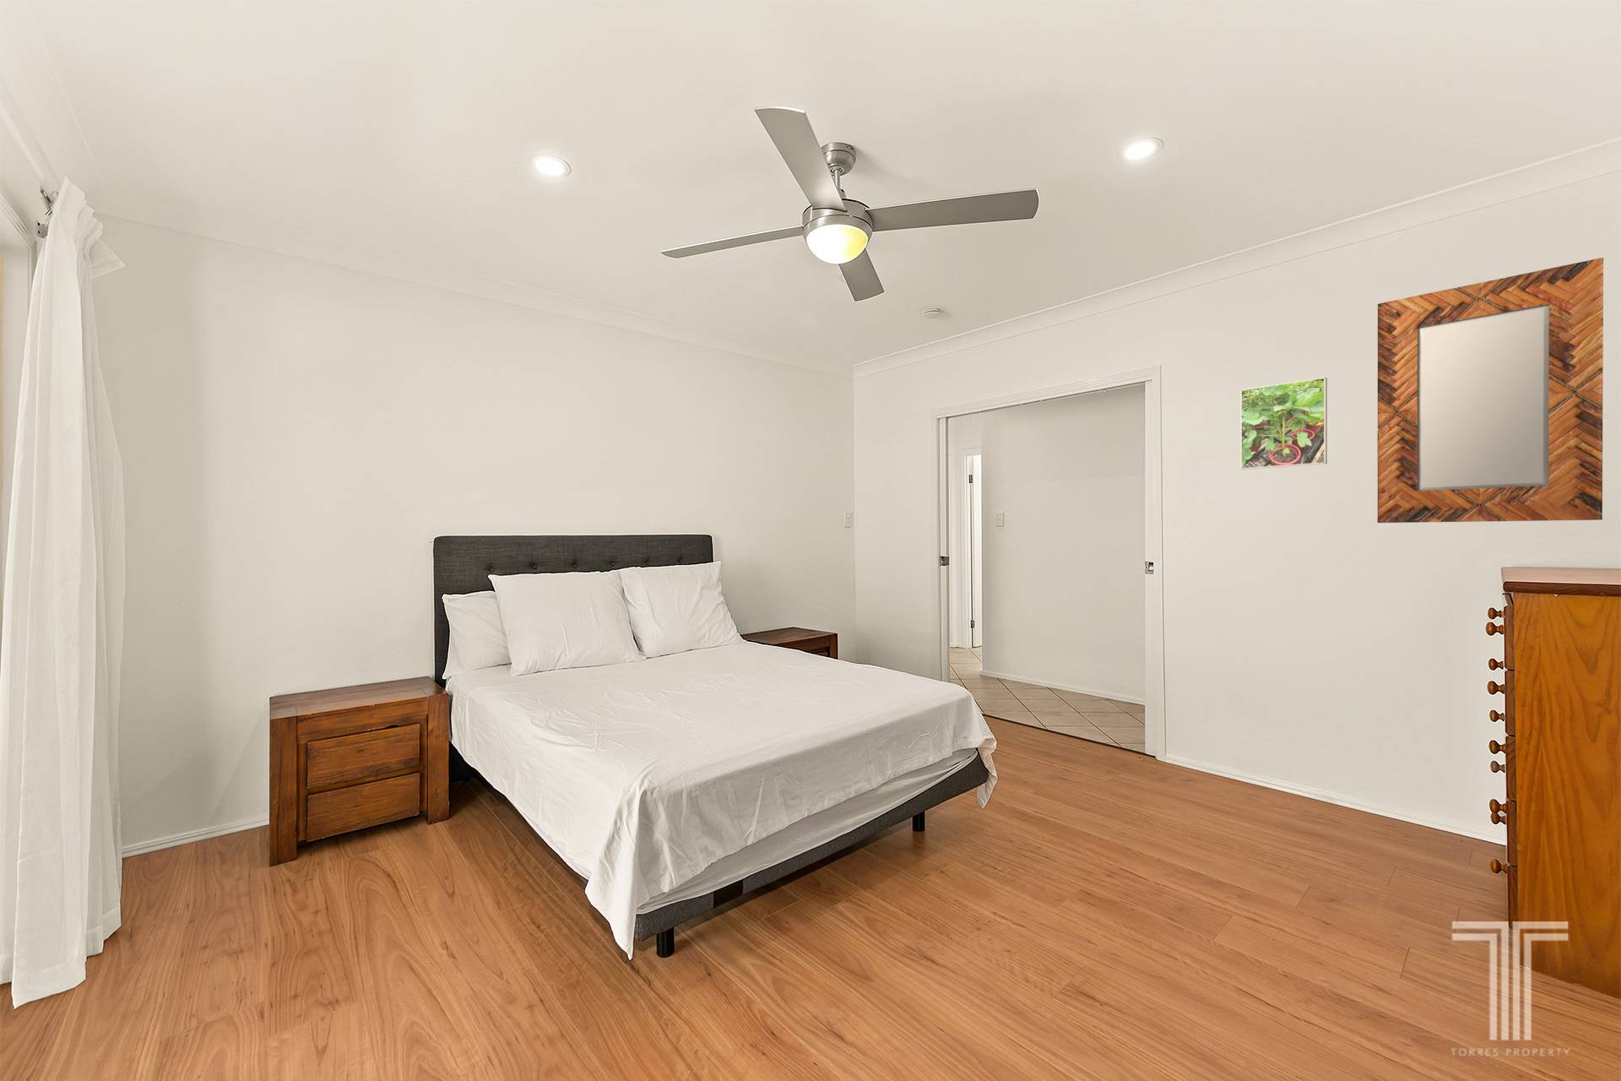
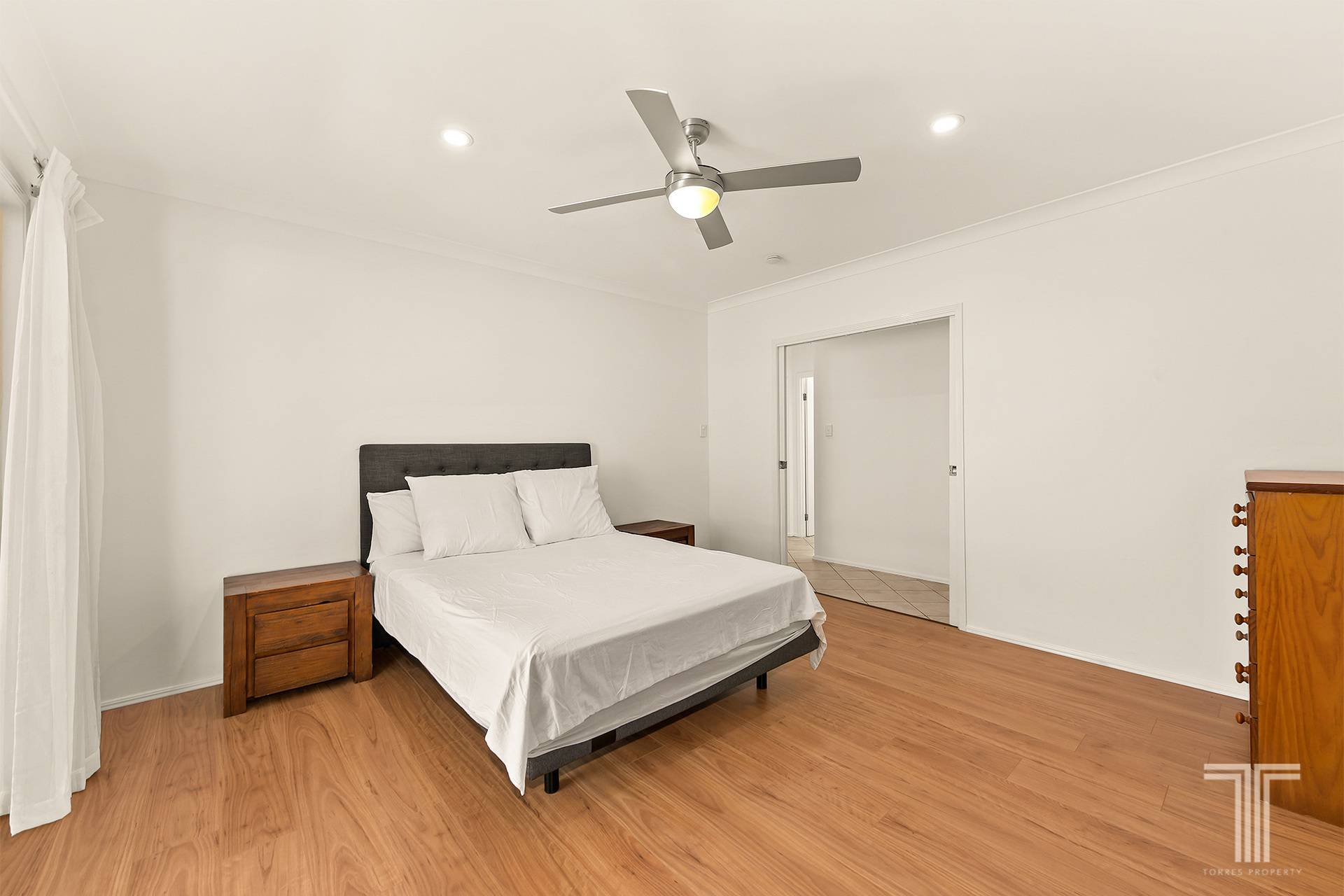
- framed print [1240,376,1328,471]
- home mirror [1377,257,1604,524]
